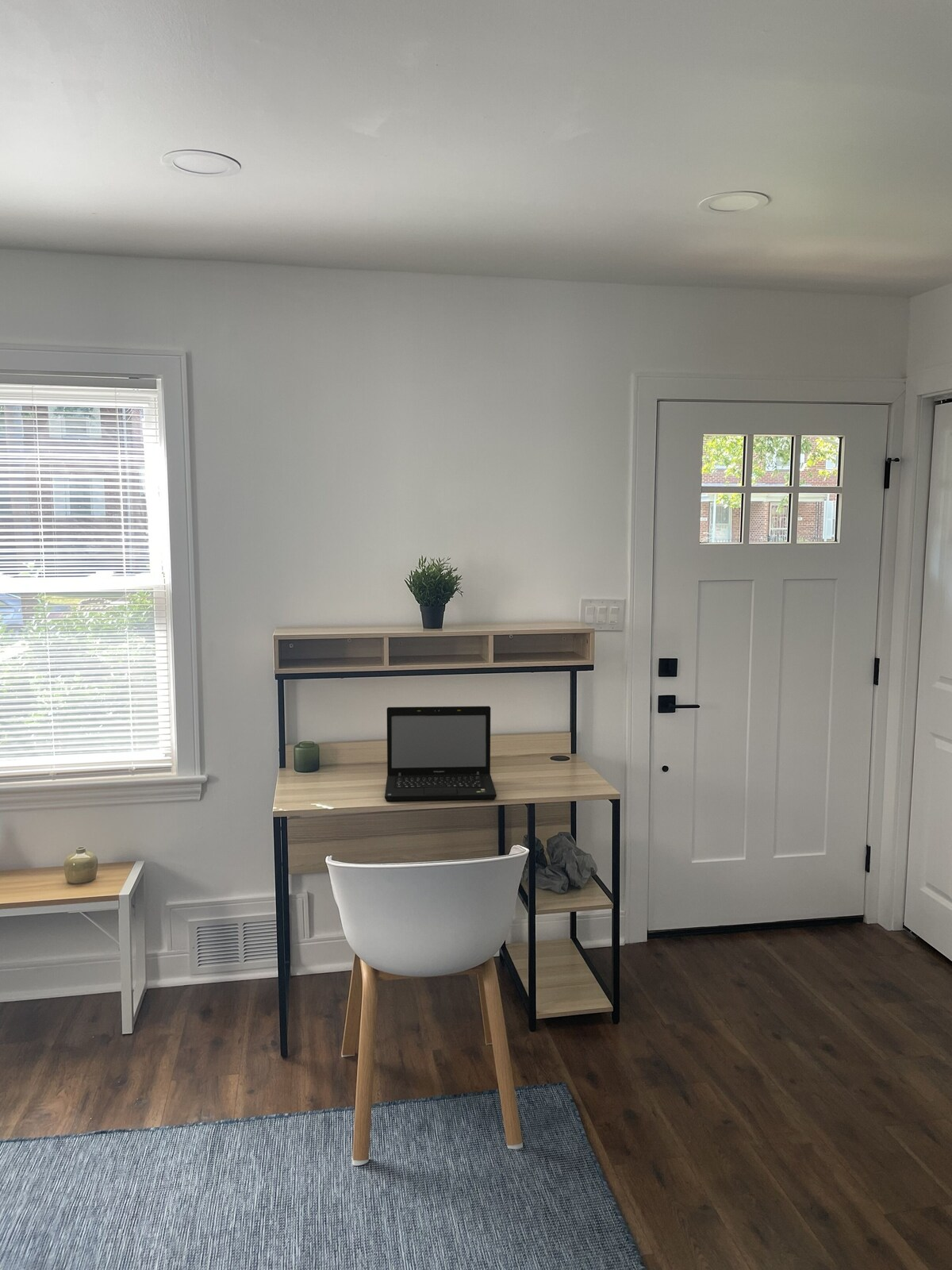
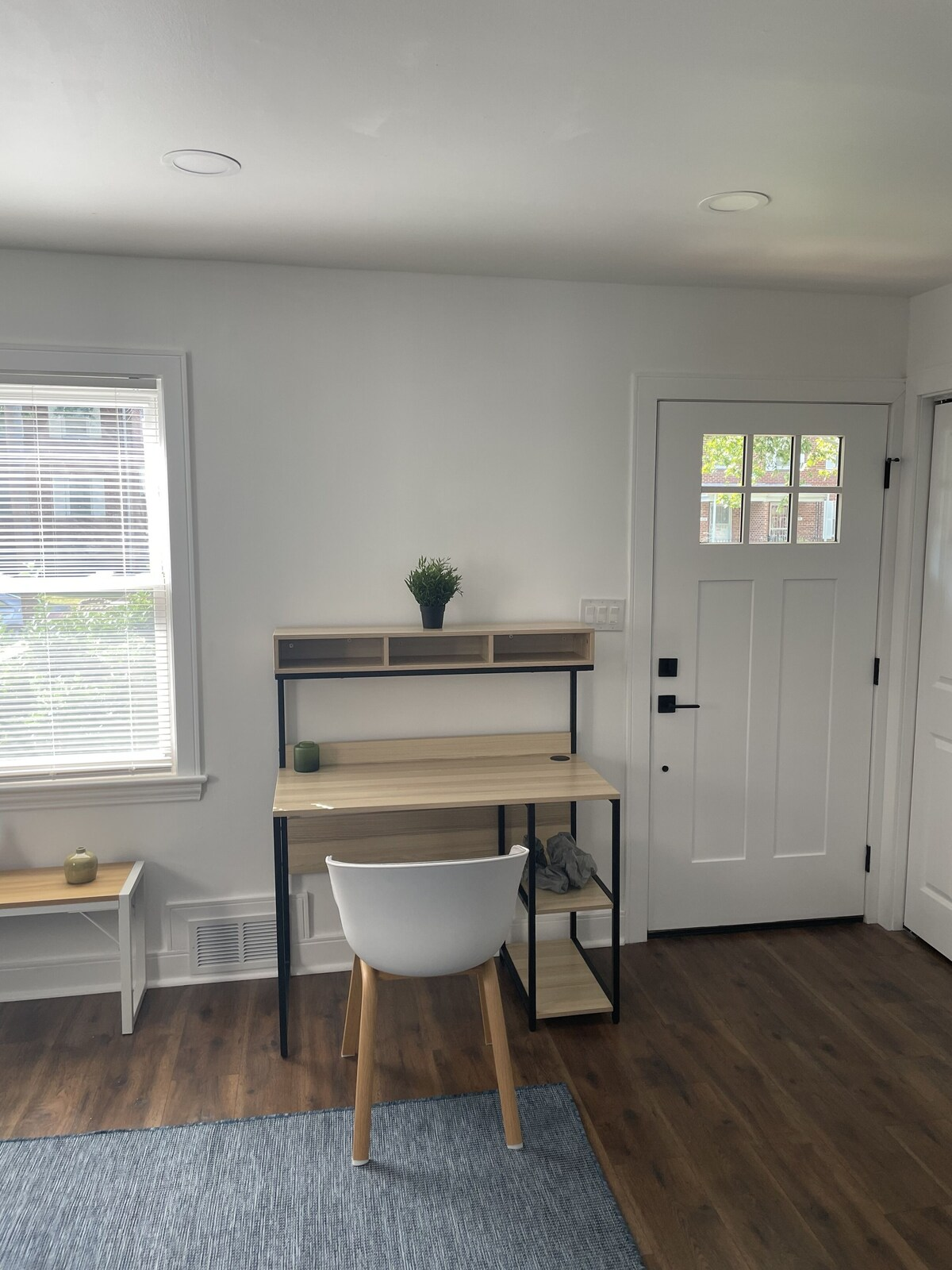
- laptop [384,706,497,802]
